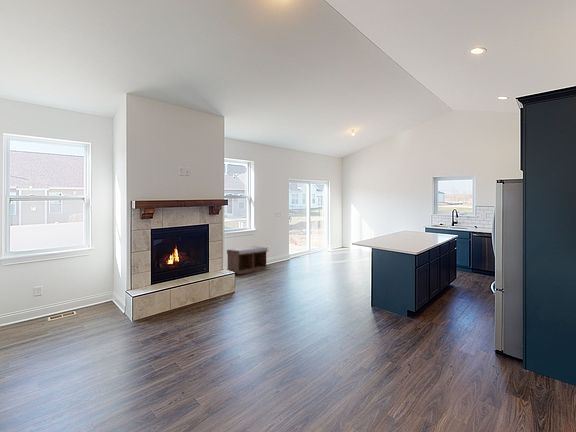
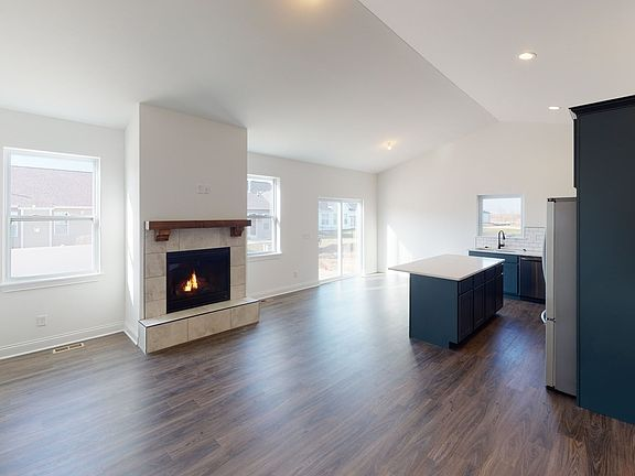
- bench [226,245,268,275]
